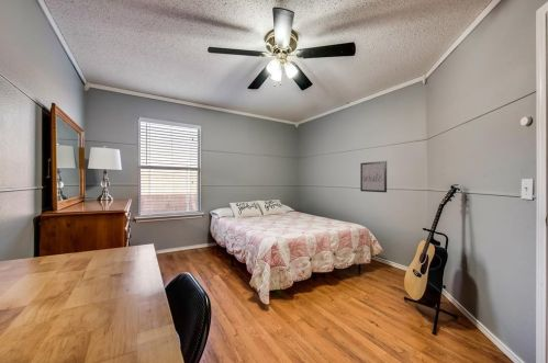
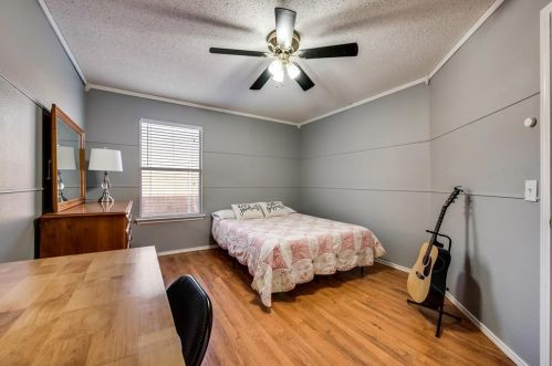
- wall art [359,160,388,193]
